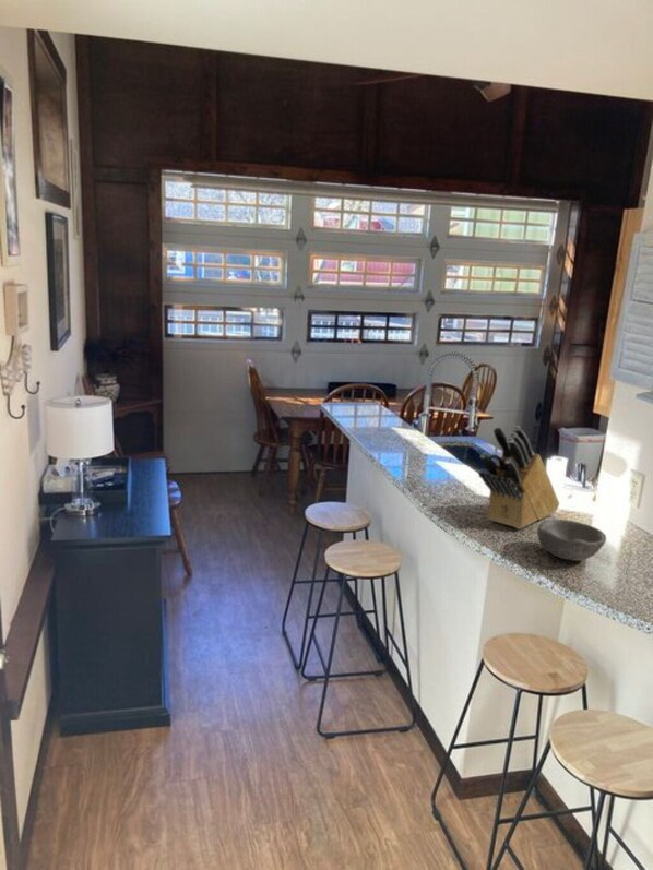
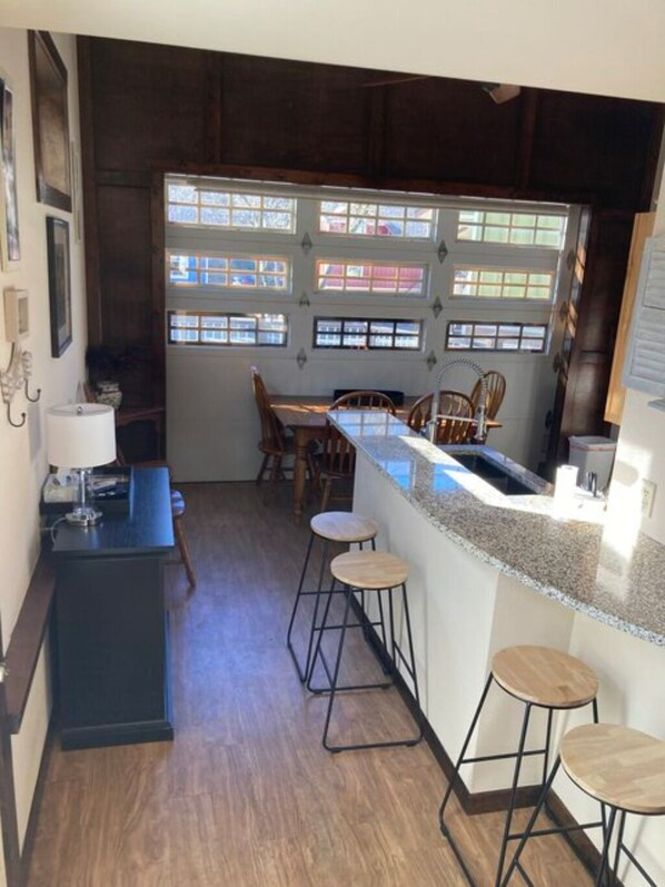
- bowl [536,519,607,562]
- knife block [478,425,560,529]
